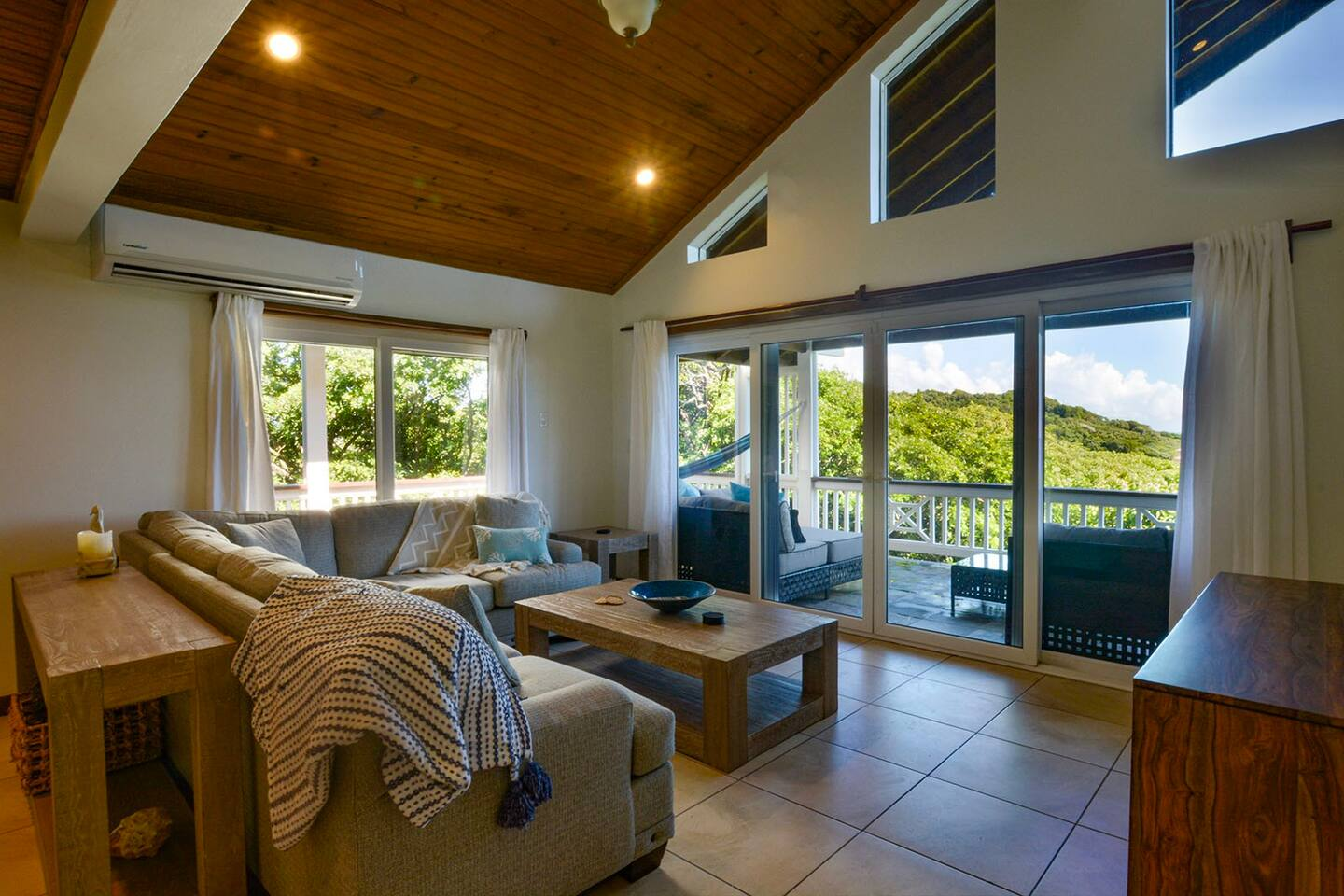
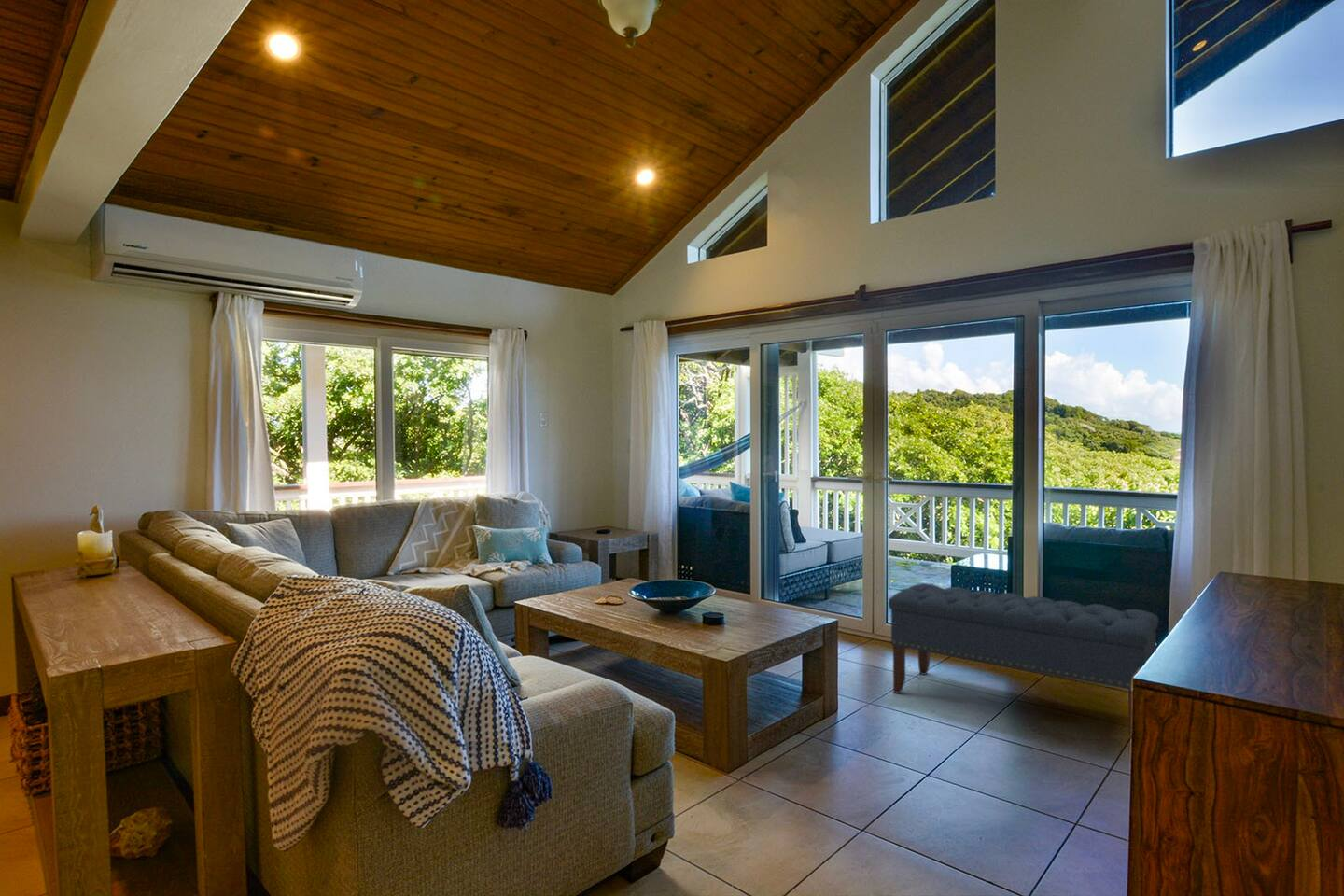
+ bench [888,582,1159,737]
